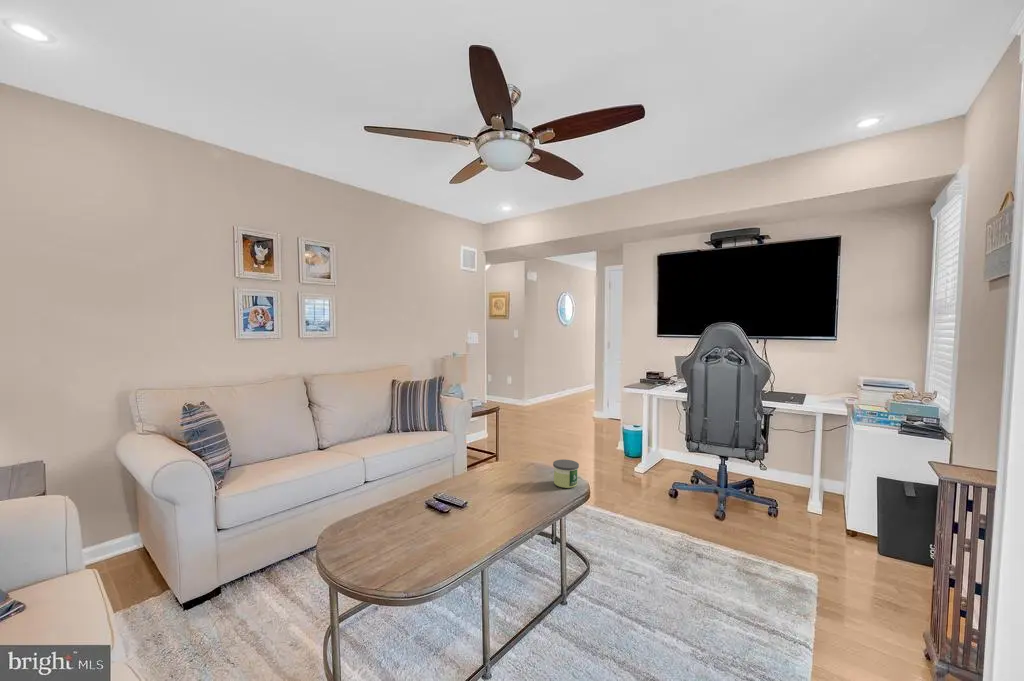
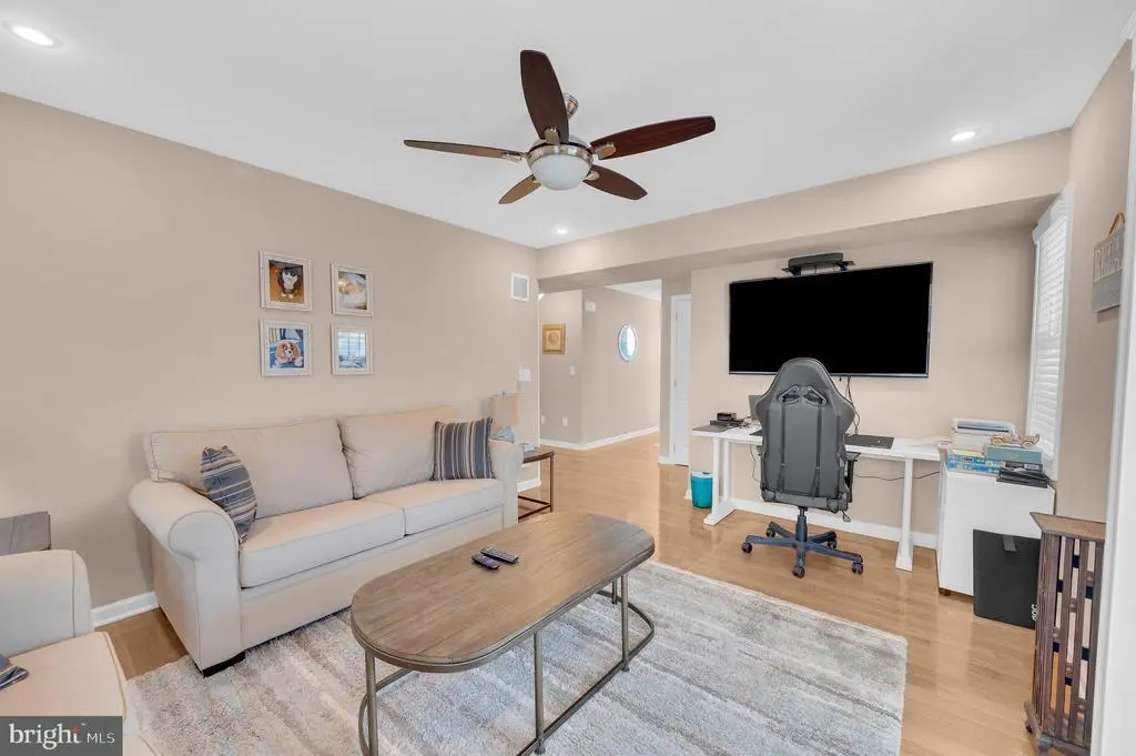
- candle [552,459,580,489]
